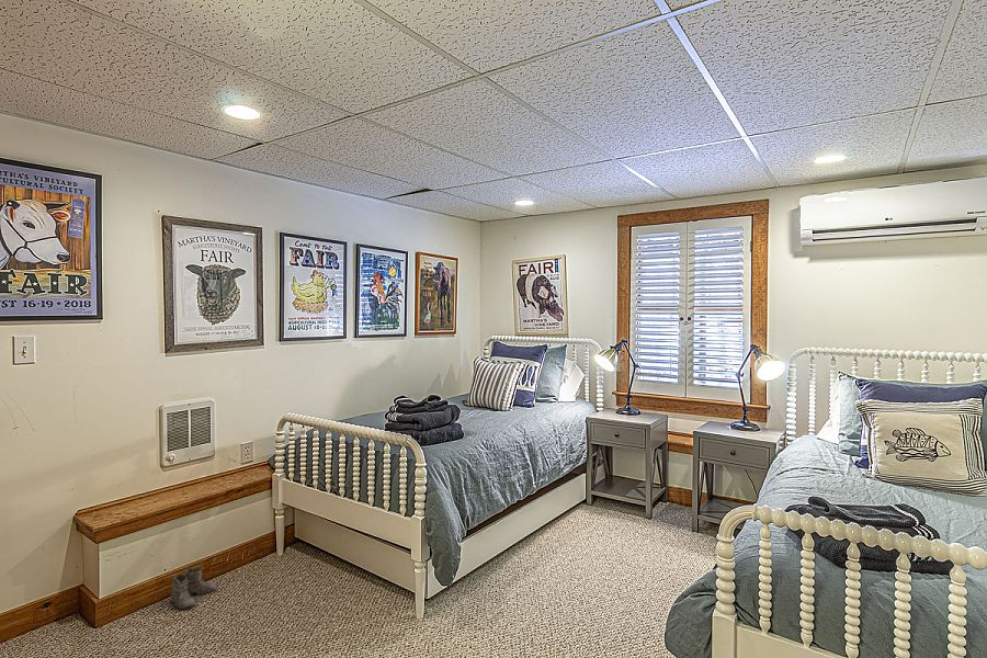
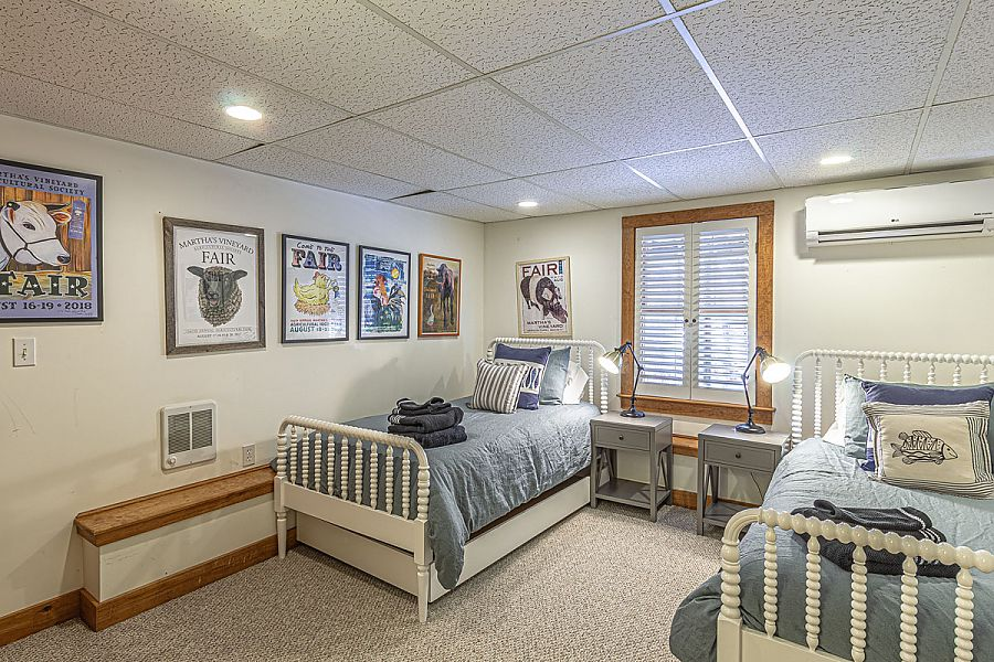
- boots [169,566,218,610]
